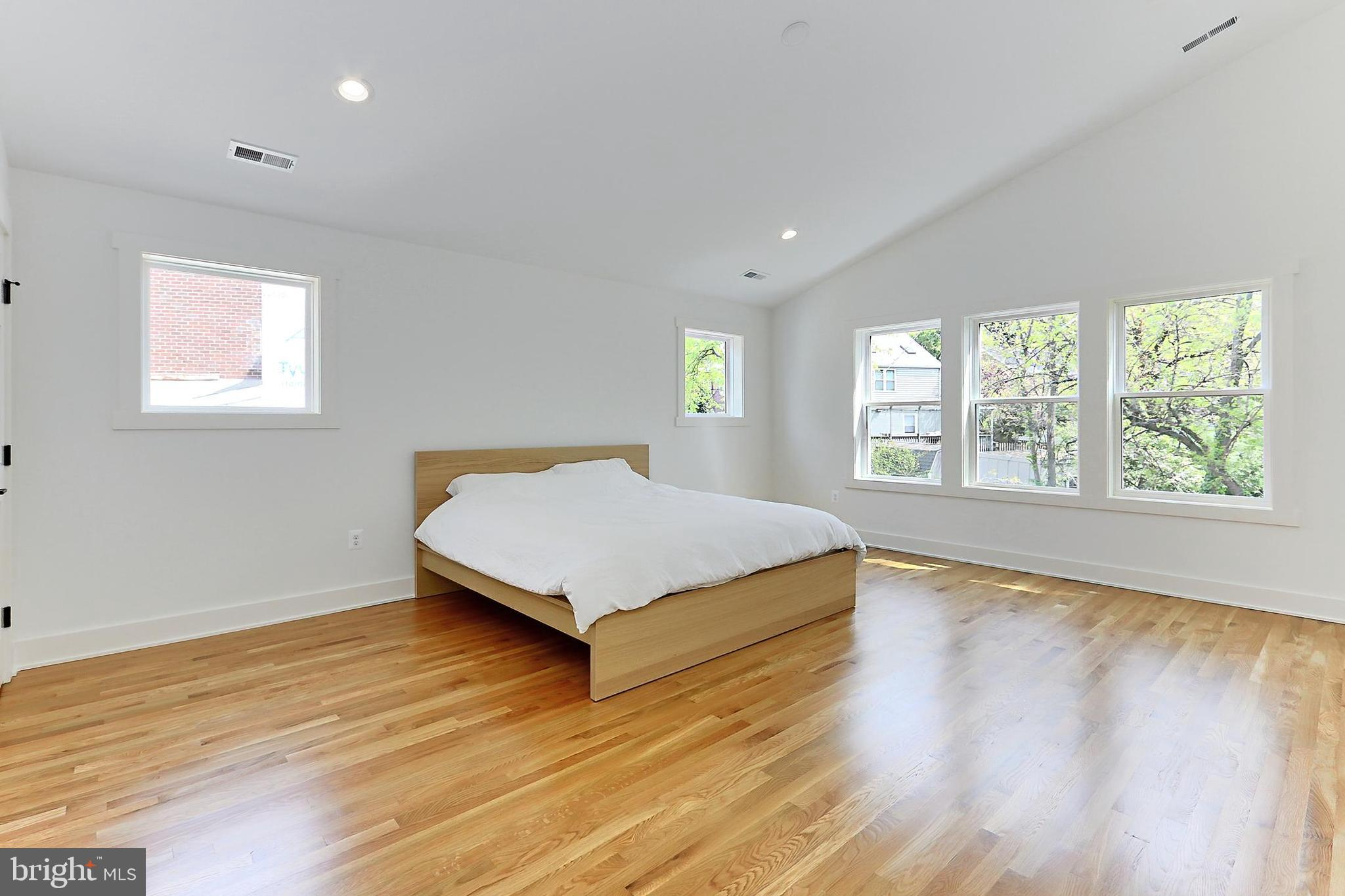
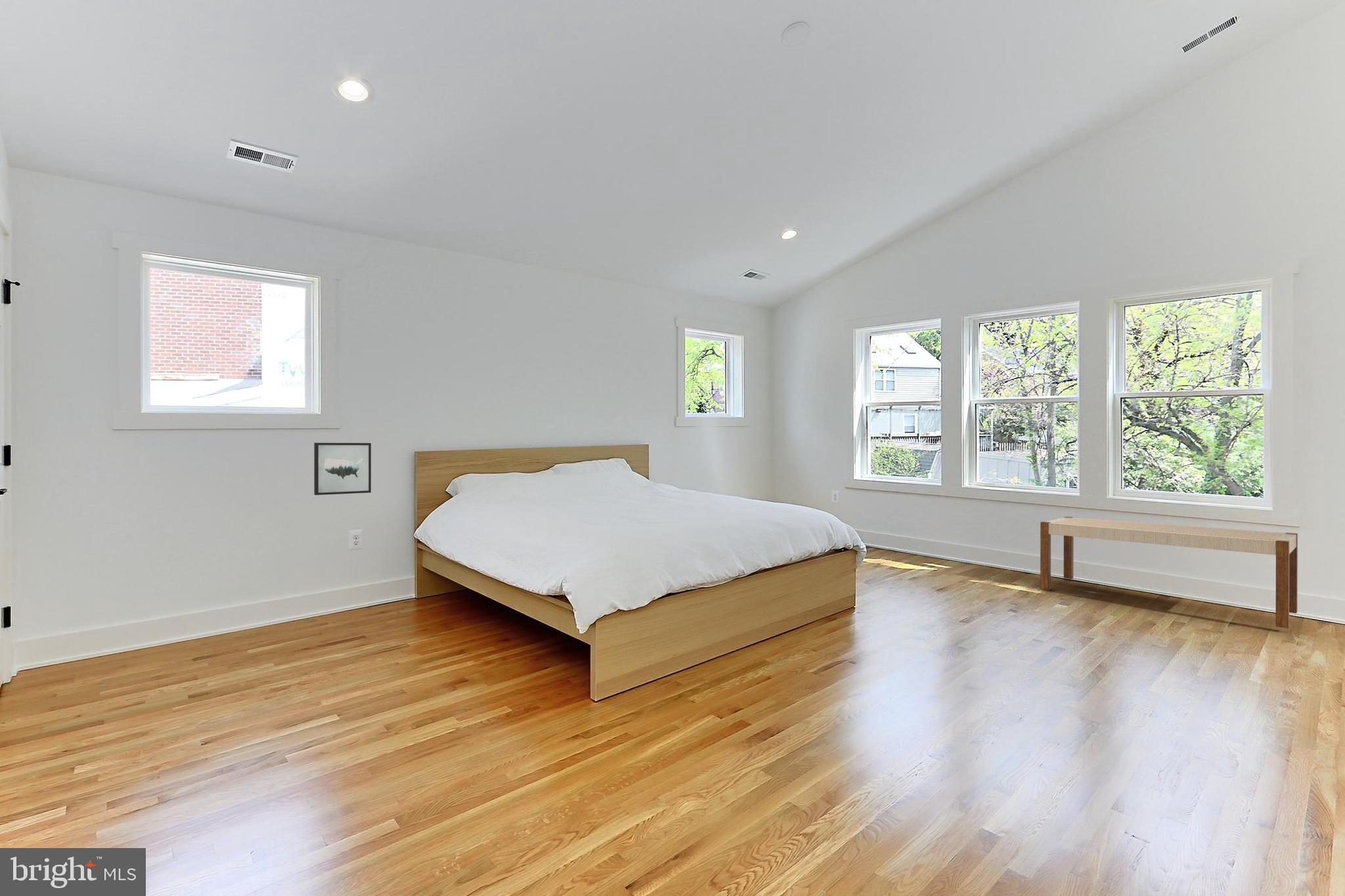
+ wall art [313,442,372,496]
+ bench [1040,516,1298,629]
